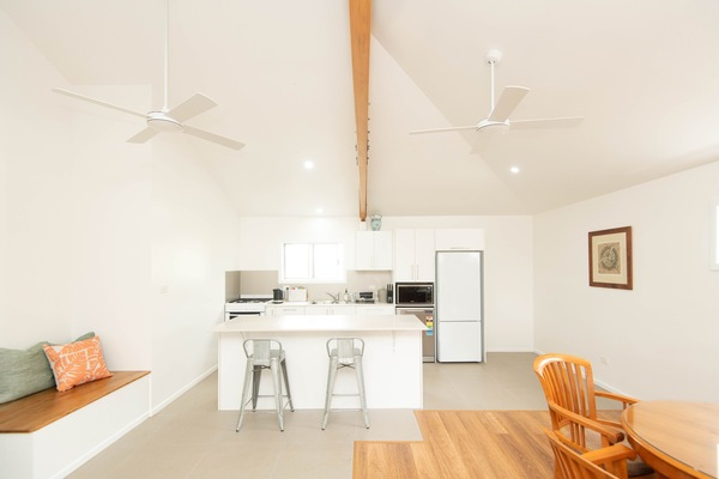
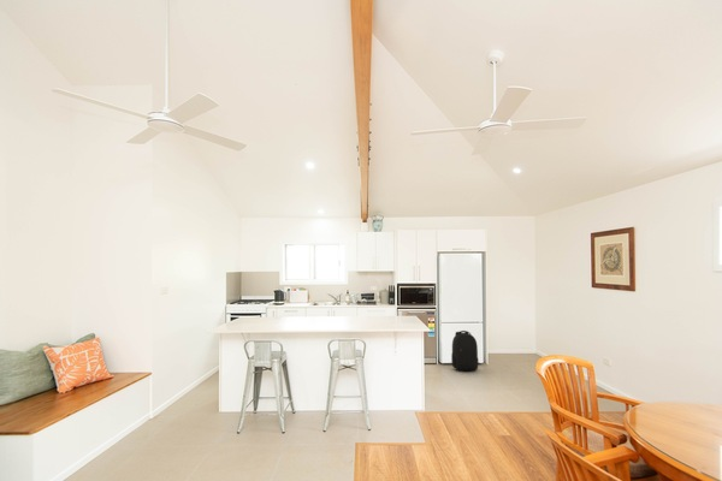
+ backpack [450,329,480,372]
